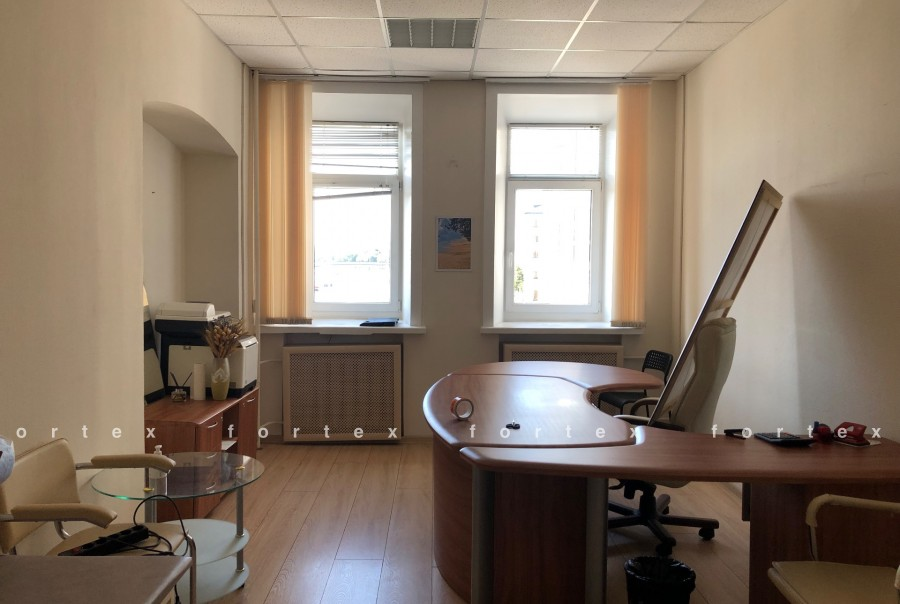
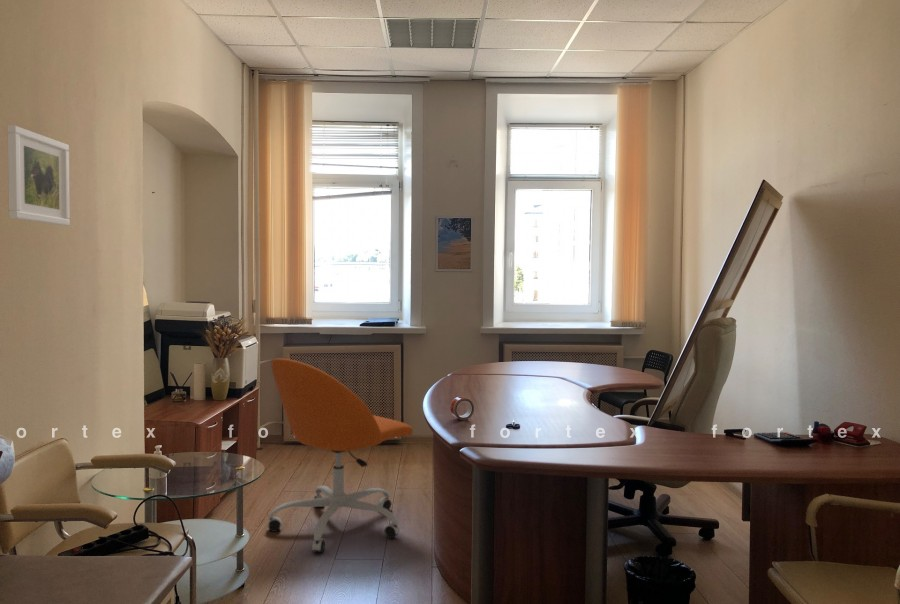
+ office chair [266,357,414,554]
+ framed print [7,124,71,227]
